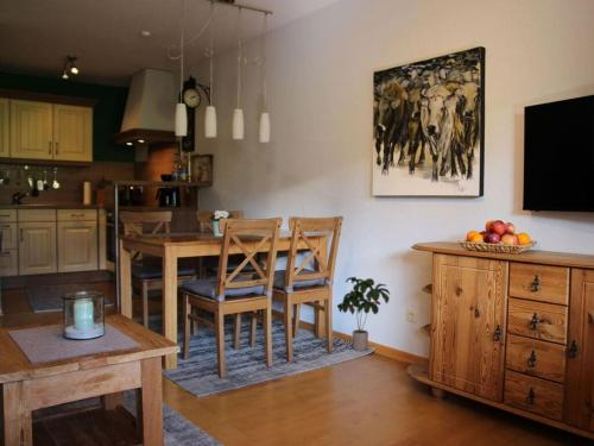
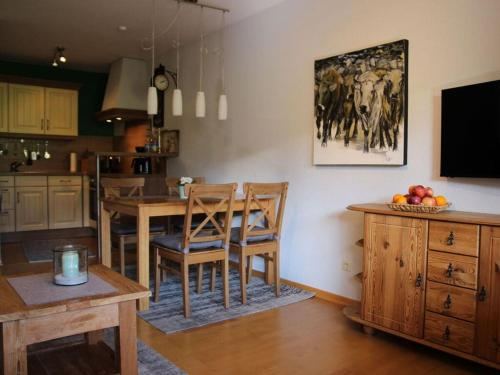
- potted plant [336,276,391,352]
